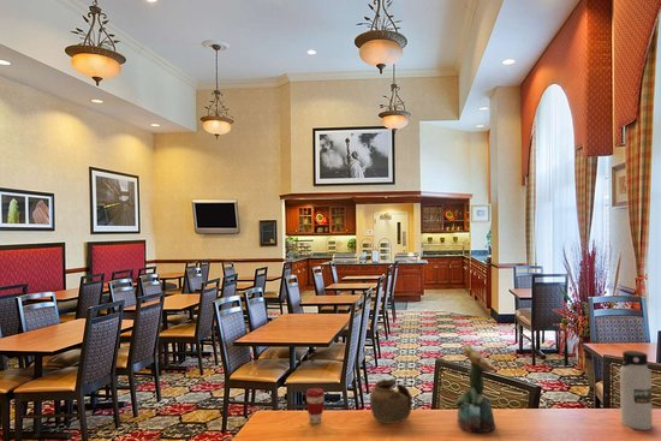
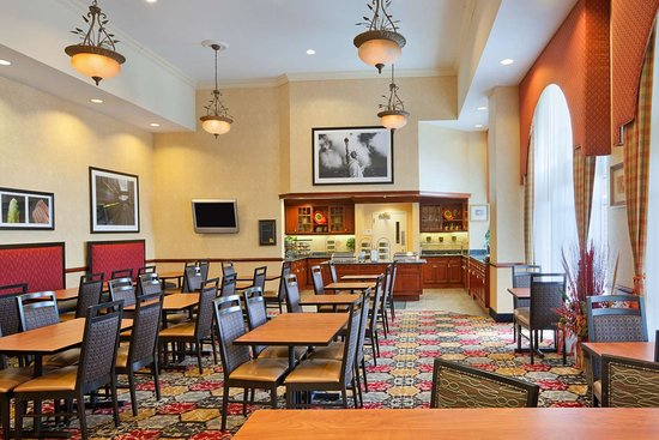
- coffee cup [304,387,326,425]
- potted flower [455,342,498,434]
- water bottle [619,350,654,431]
- teapot [369,379,413,425]
